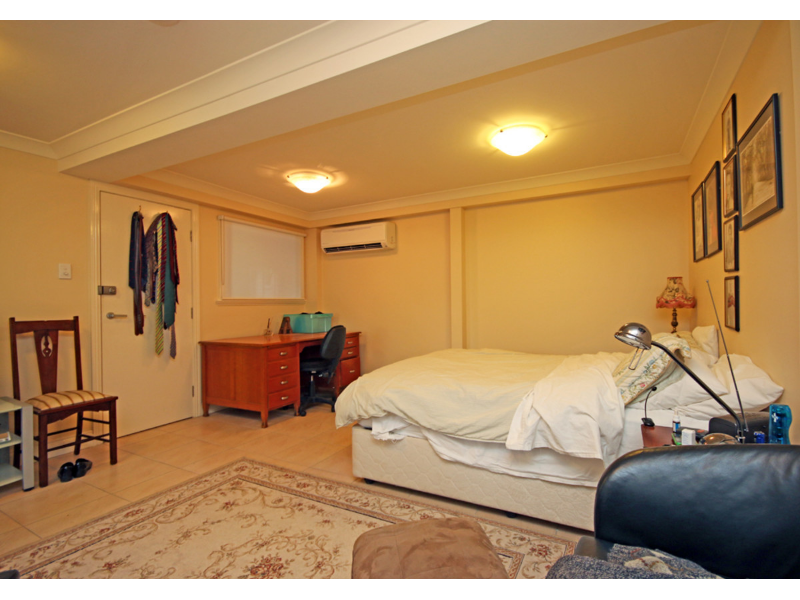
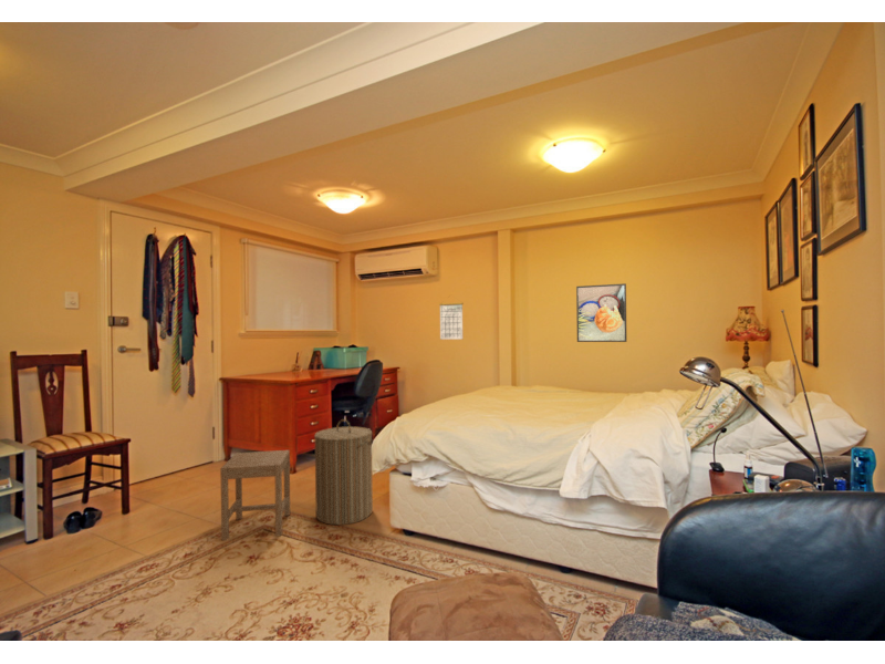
+ laundry hamper [313,418,374,526]
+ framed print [575,282,628,343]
+ calendar [438,294,465,341]
+ stool [219,449,291,541]
